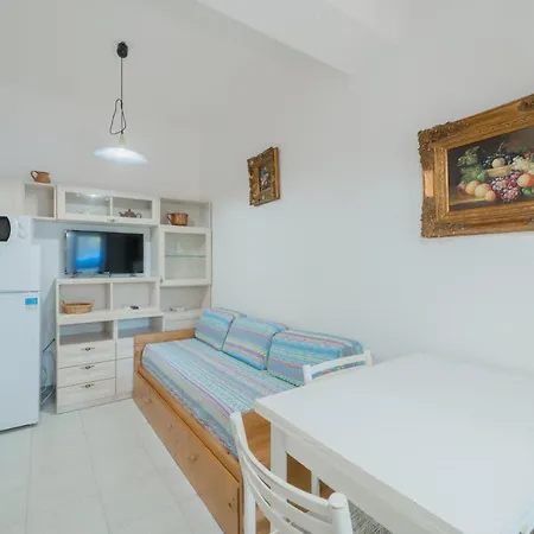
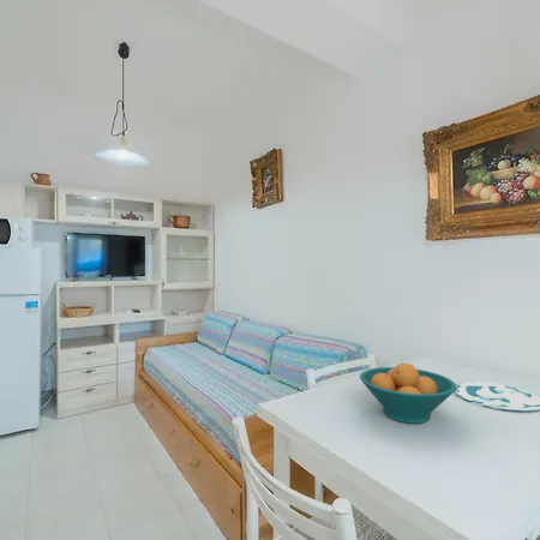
+ fruit bowl [359,362,457,425]
+ plate [454,382,540,412]
